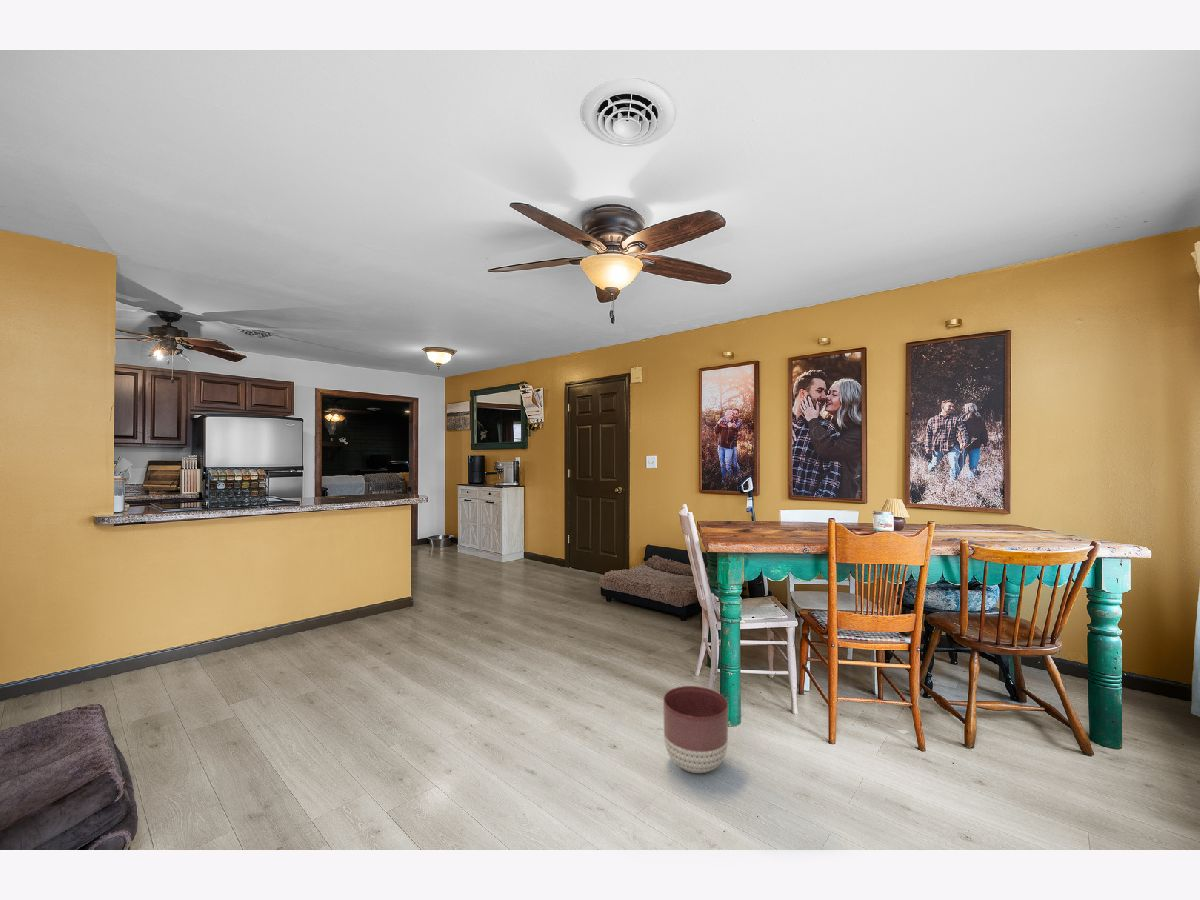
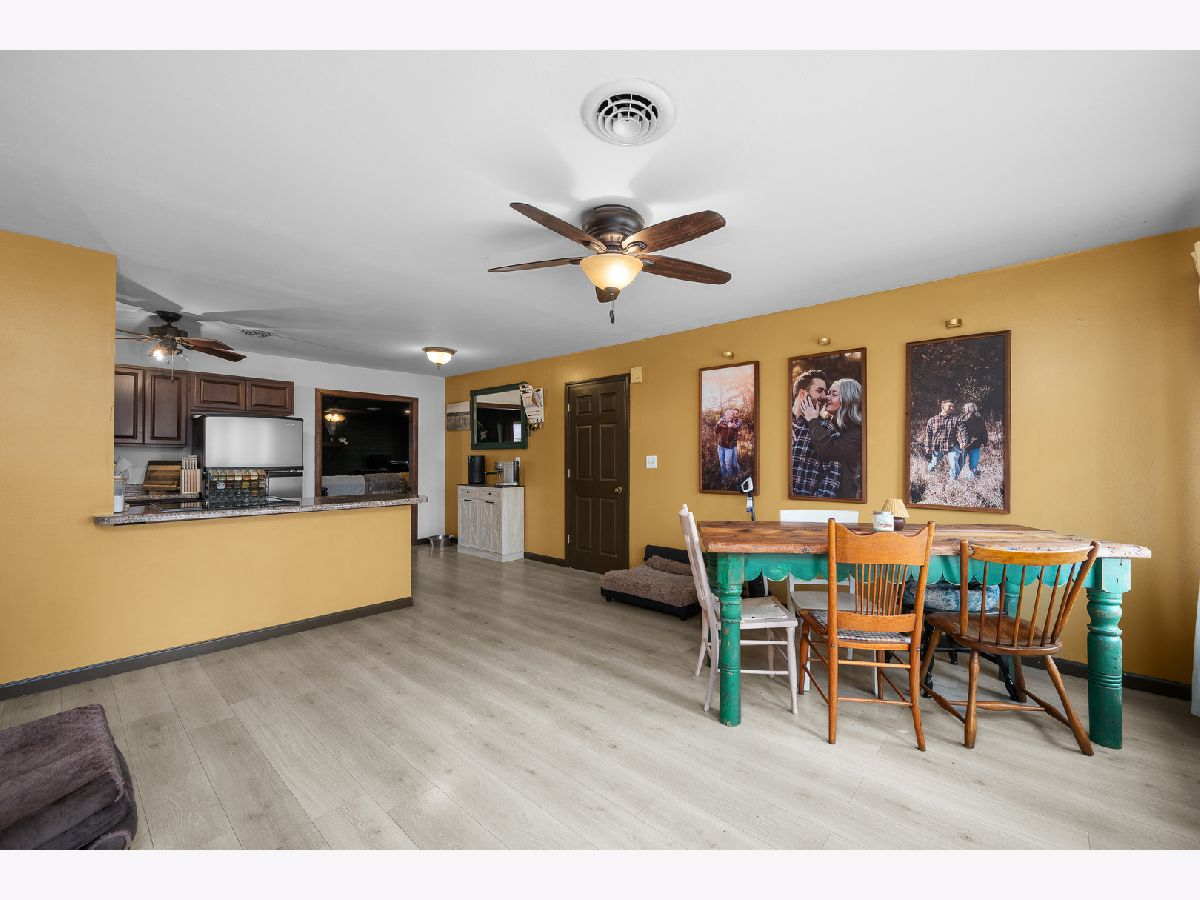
- planter [662,685,729,774]
